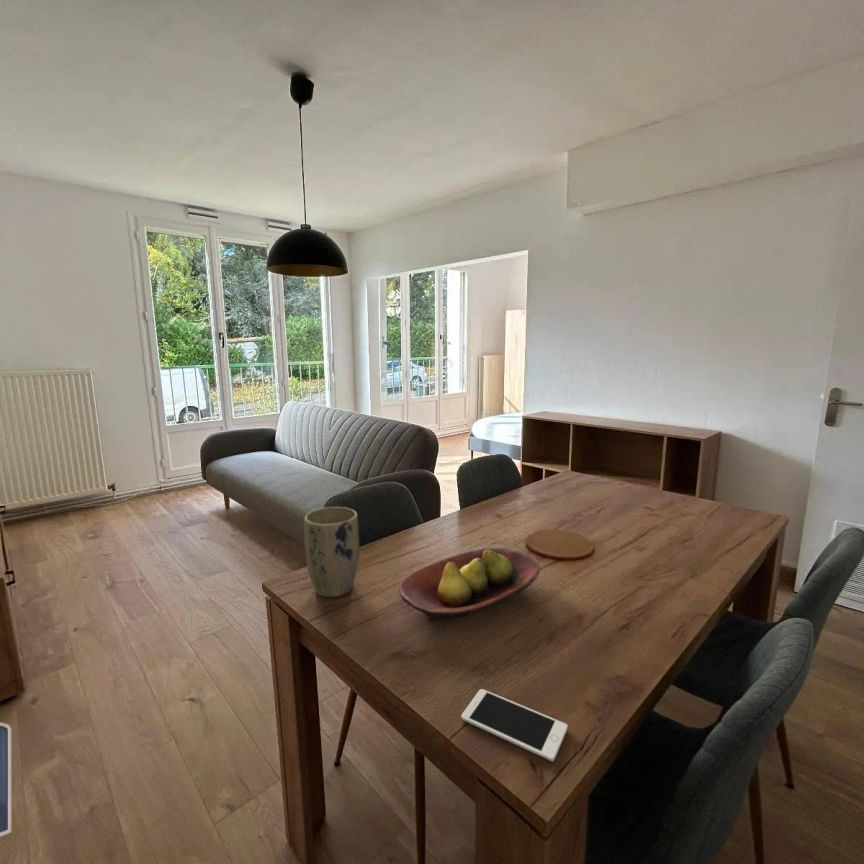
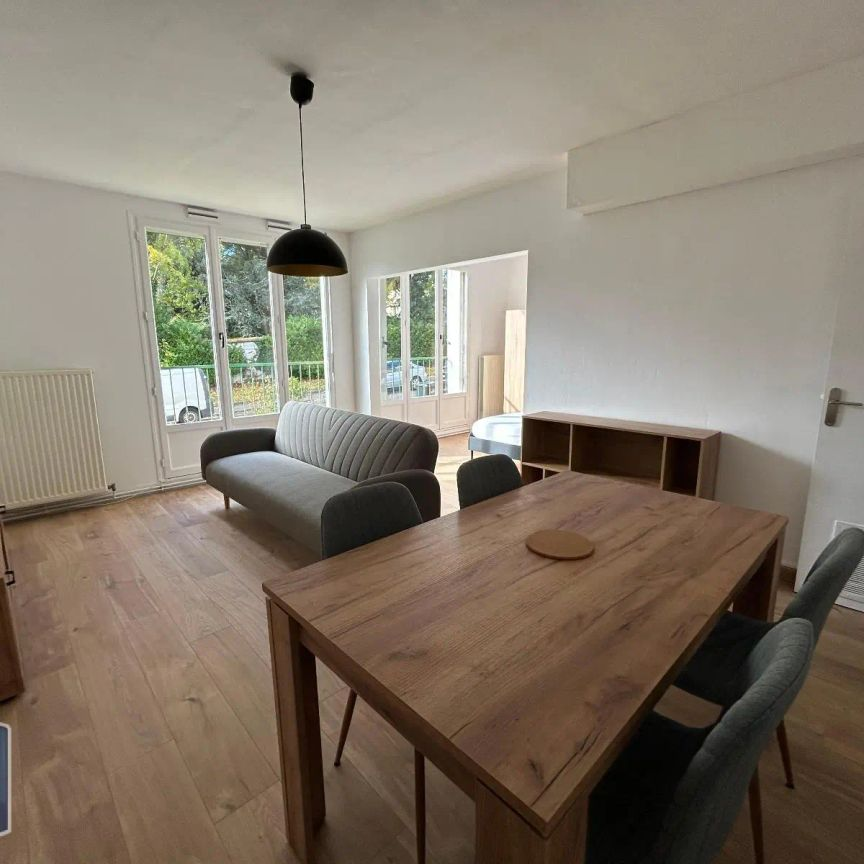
- cell phone [460,688,568,762]
- fruit bowl [398,547,541,621]
- plant pot [303,506,360,598]
